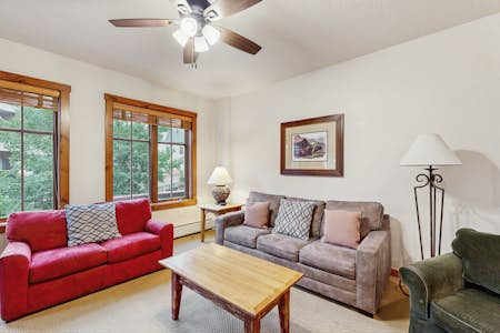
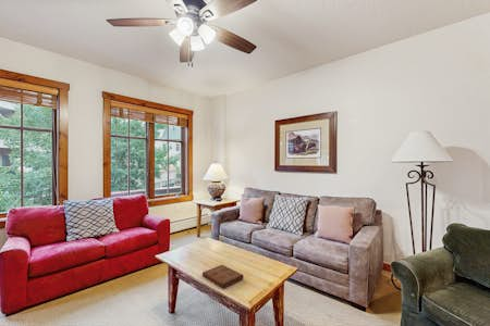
+ book [201,264,244,289]
